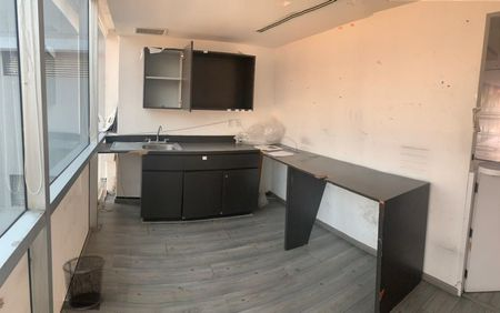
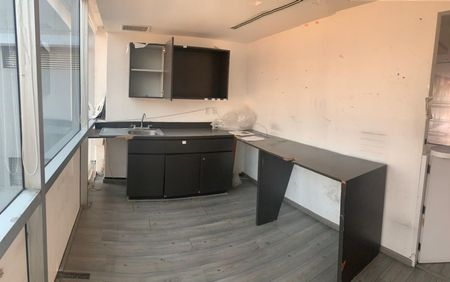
- waste bin [61,254,107,312]
